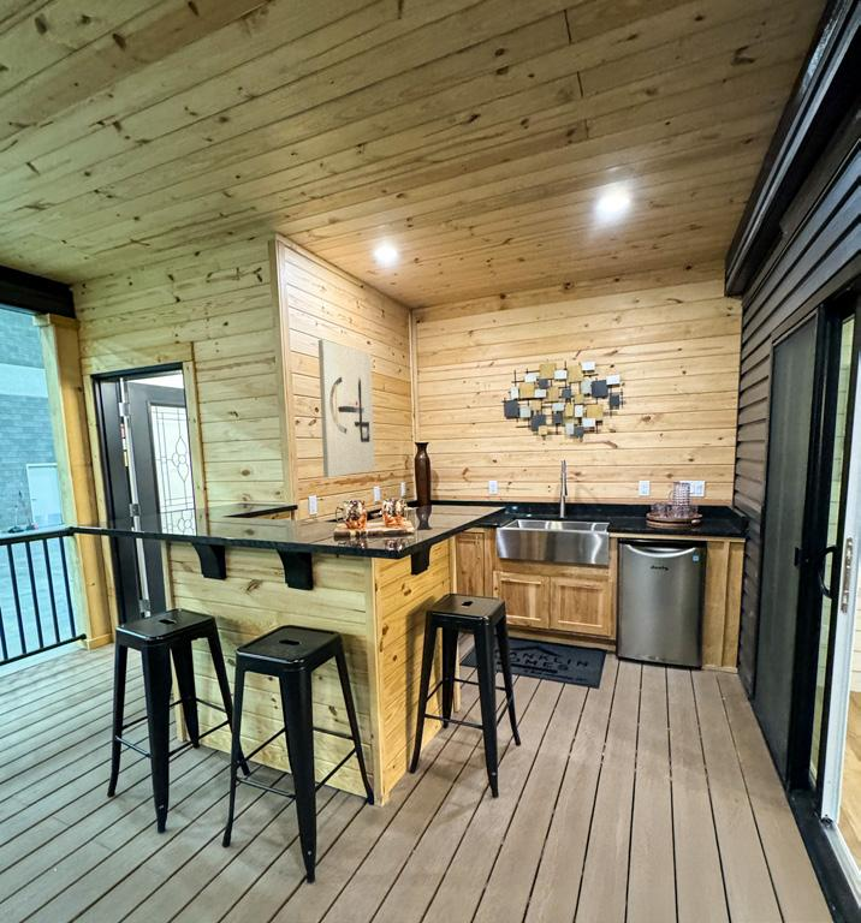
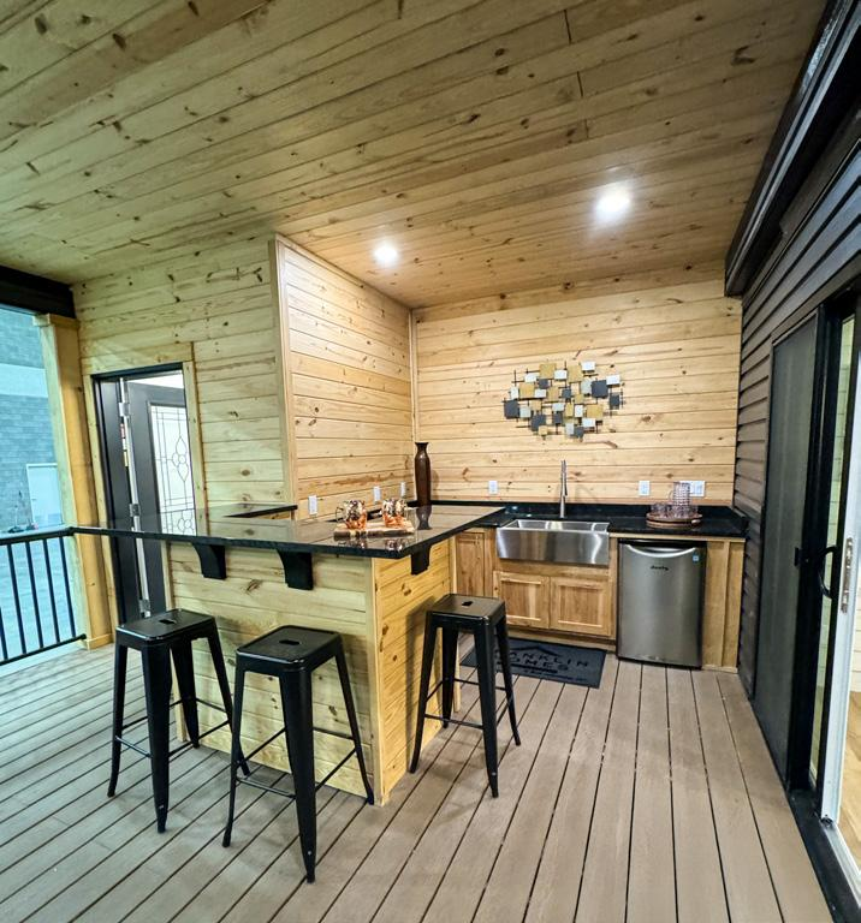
- wall art [317,339,375,478]
